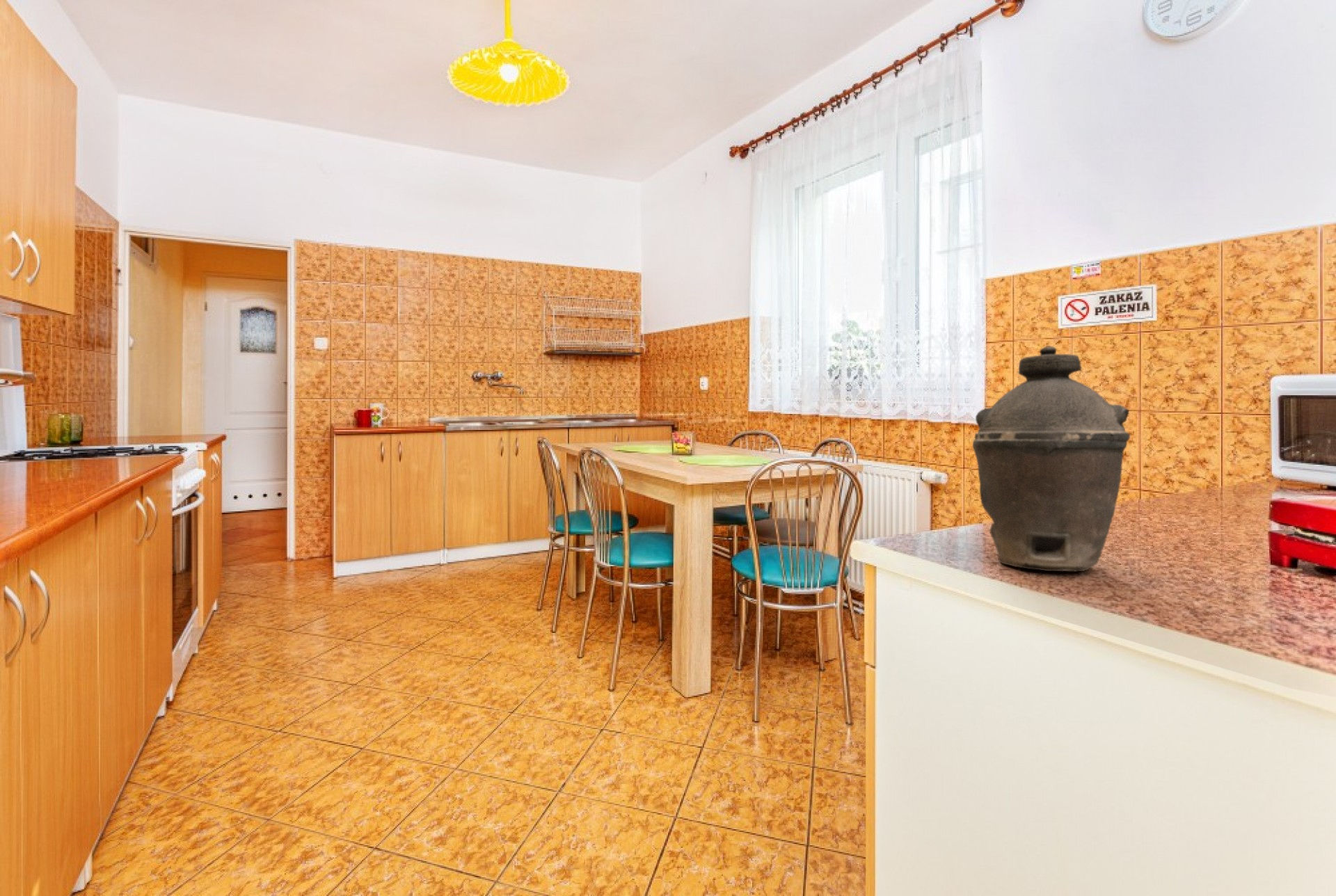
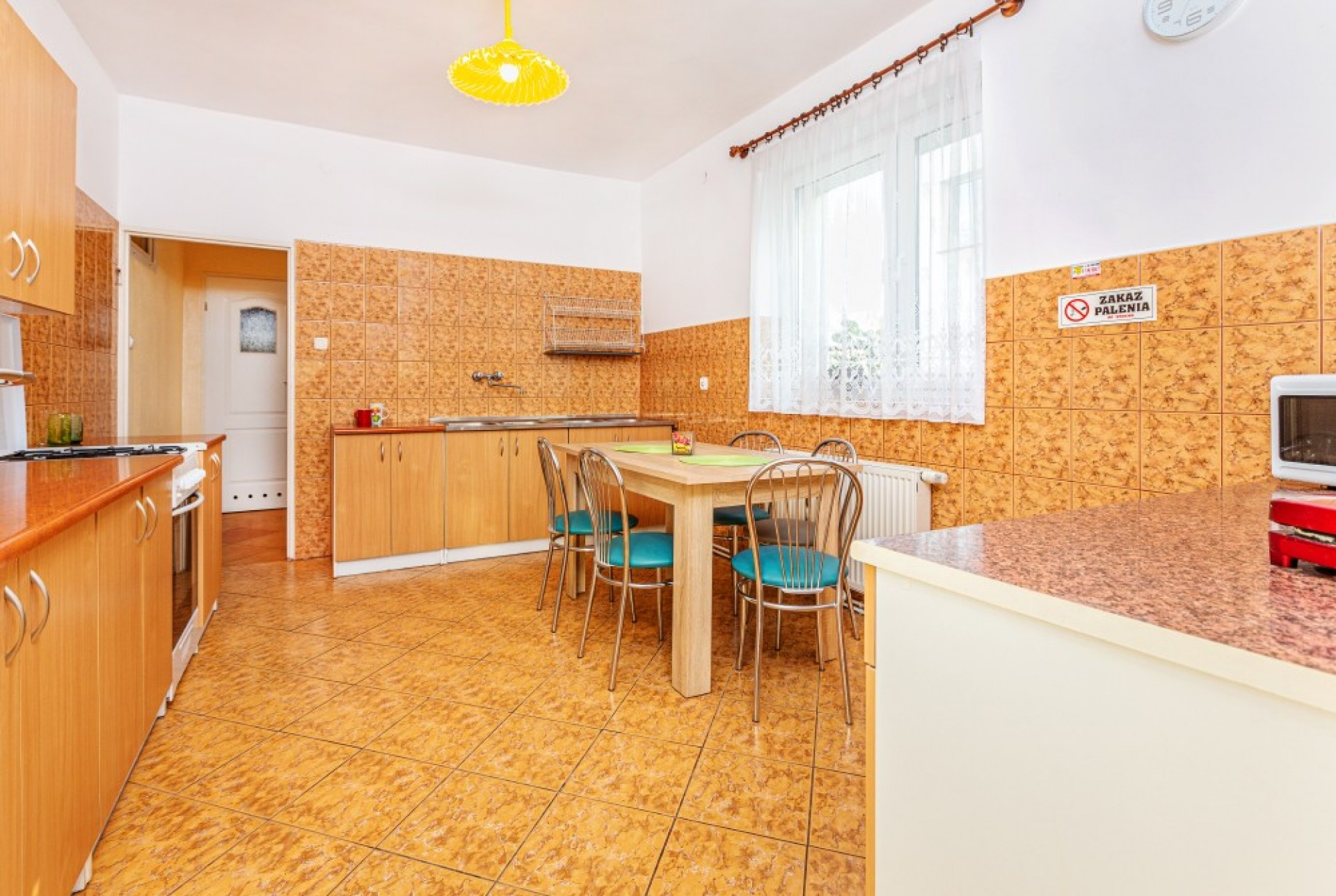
- kettle [972,345,1131,573]
